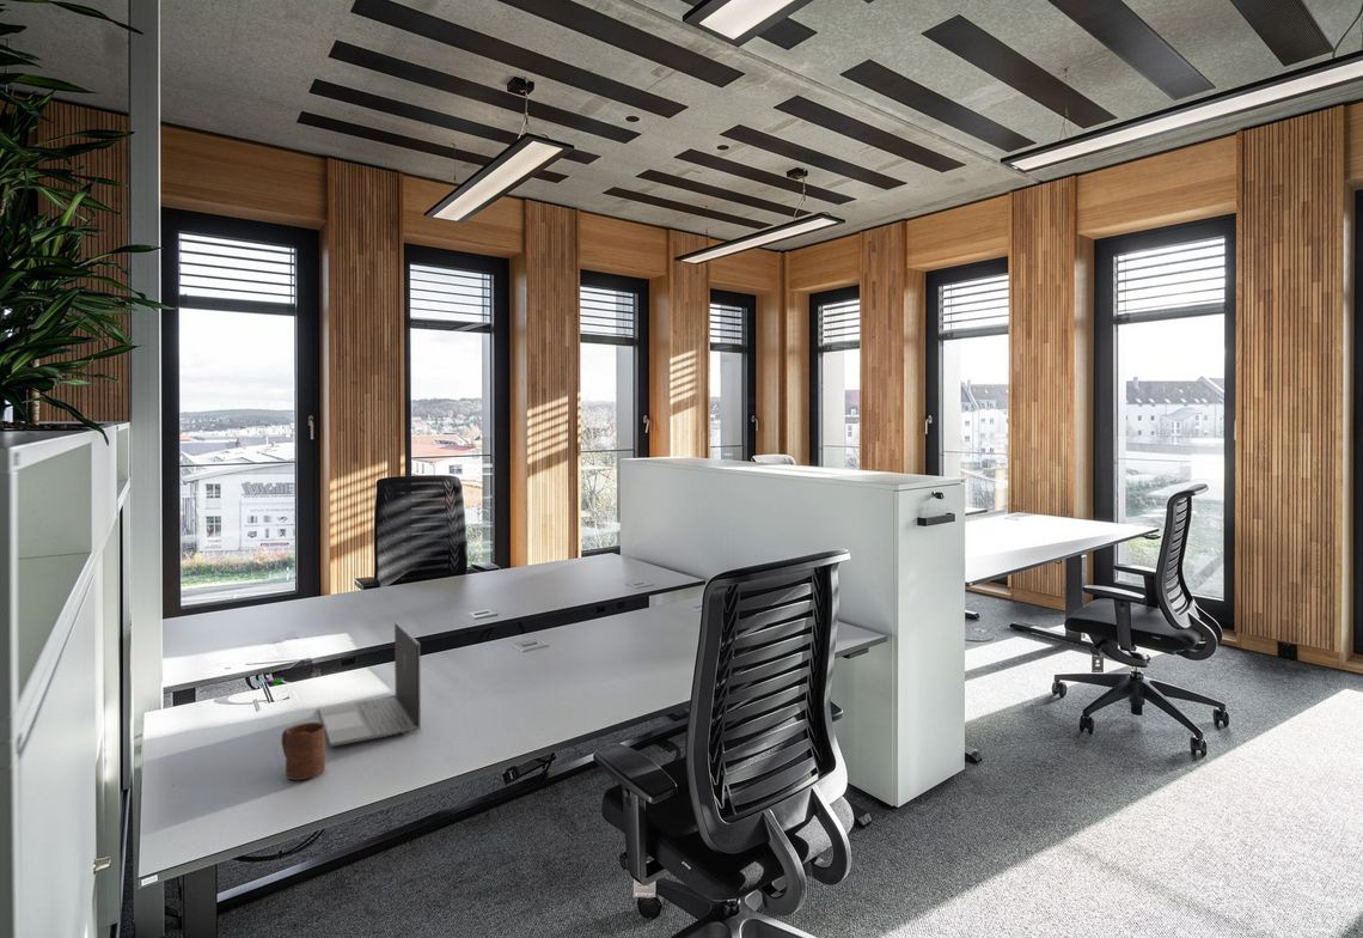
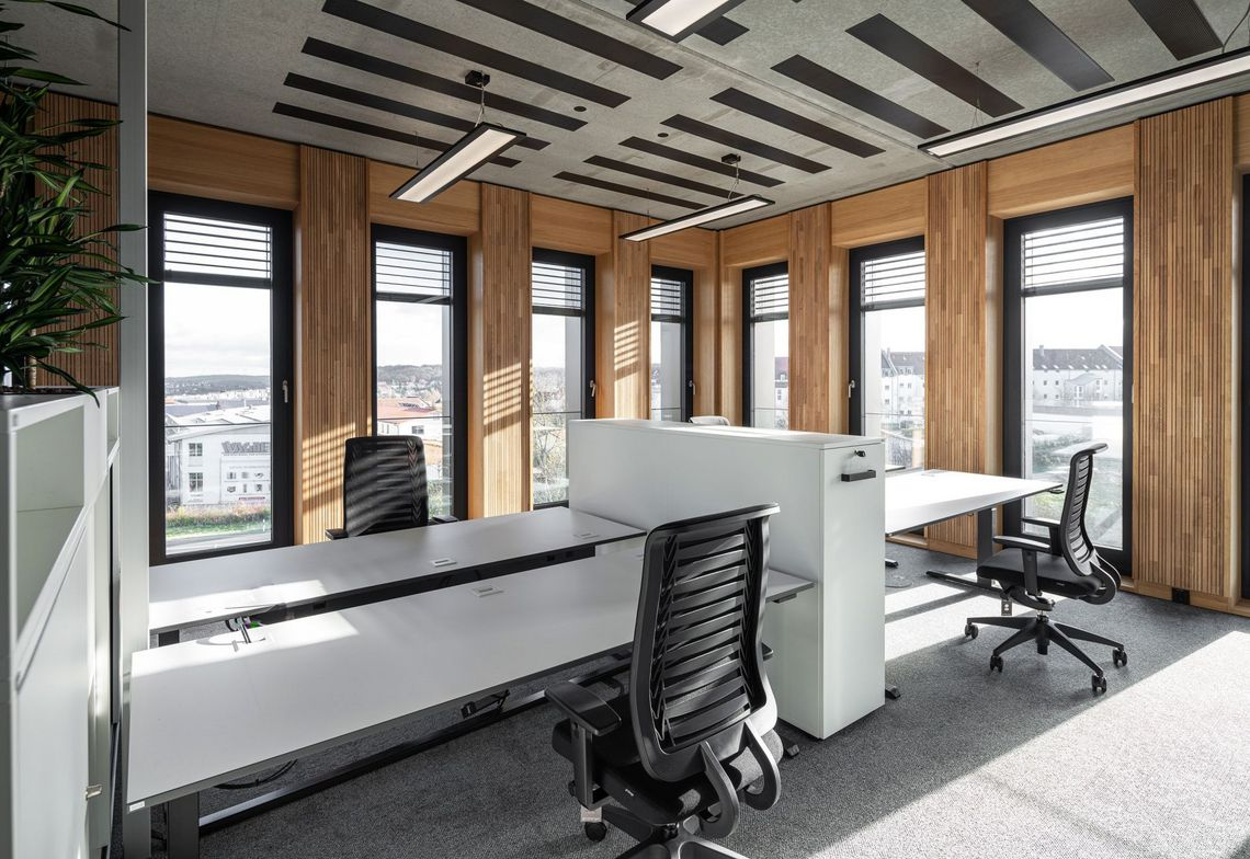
- laptop [317,621,422,748]
- cup [280,721,326,781]
